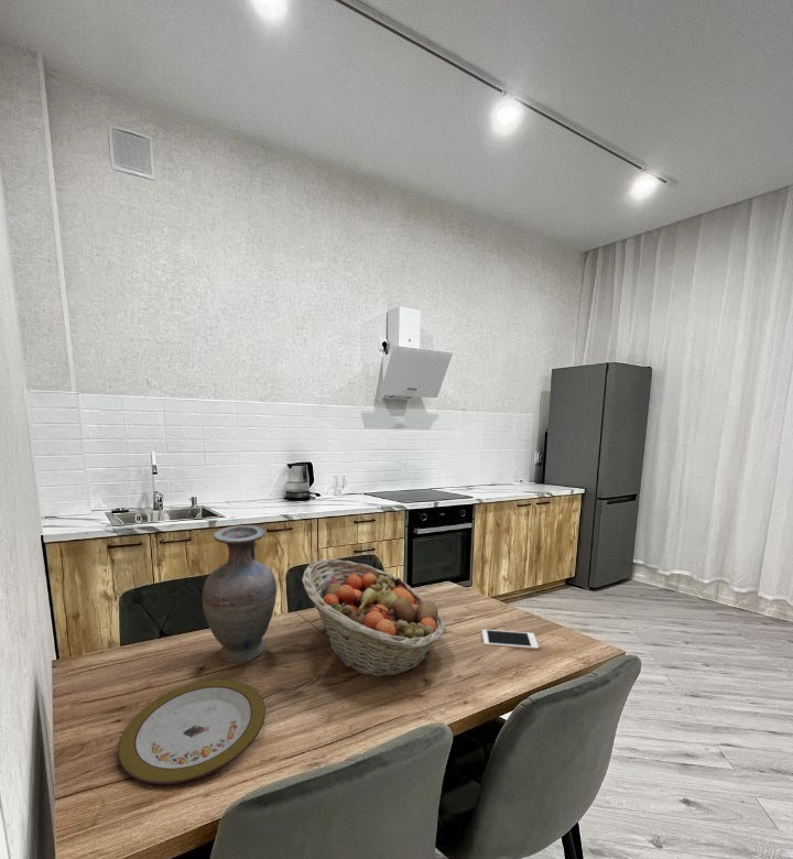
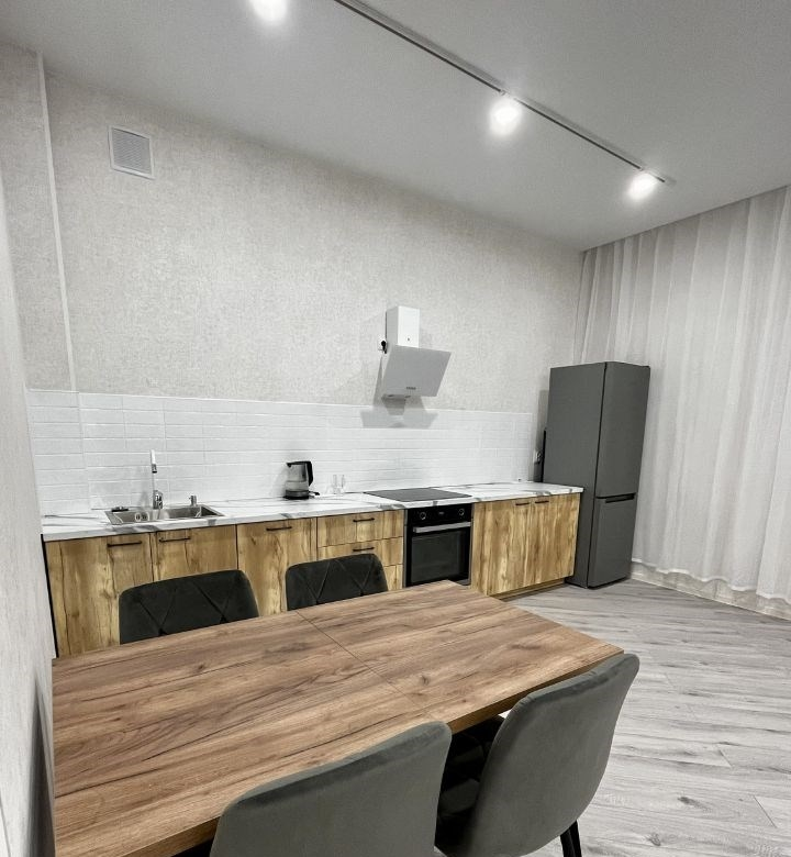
- vase [202,524,278,664]
- fruit basket [301,558,447,677]
- plate [117,678,267,785]
- cell phone [481,629,540,650]
